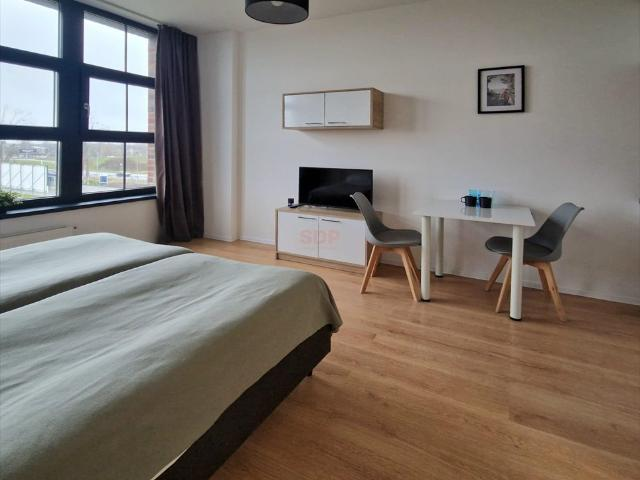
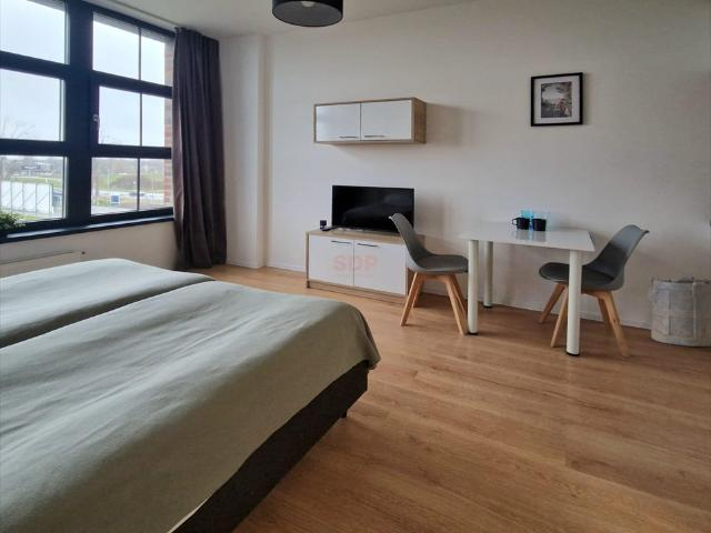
+ laundry hamper [644,273,711,348]
